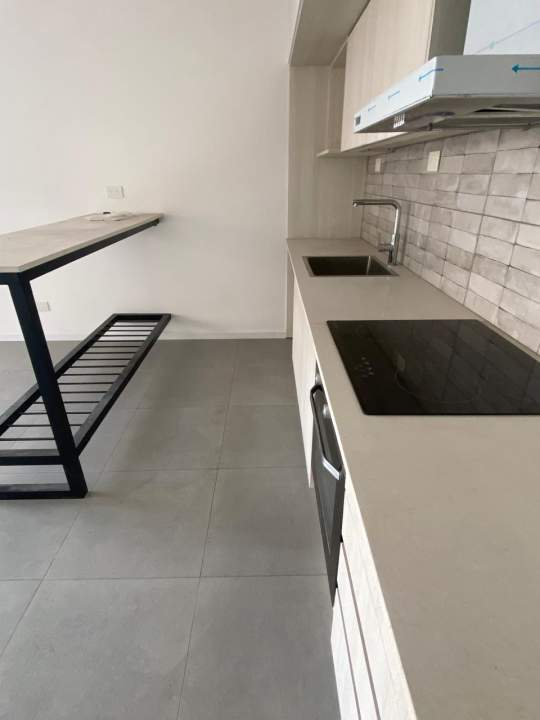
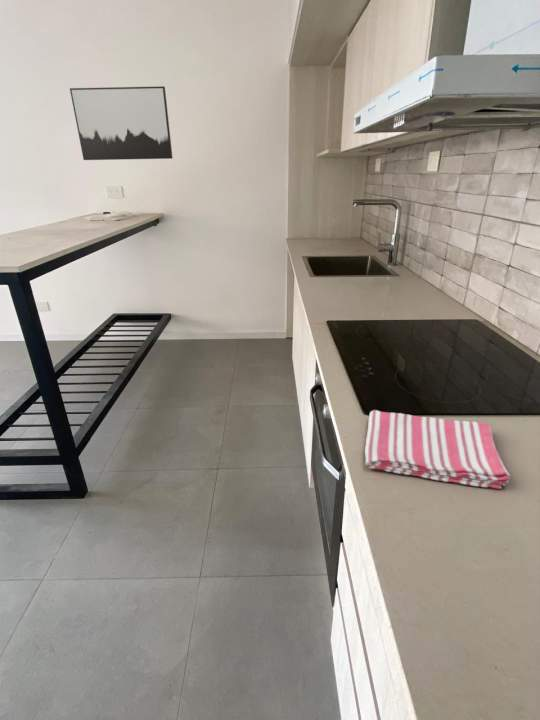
+ dish towel [364,409,512,490]
+ wall art [69,85,174,161]
